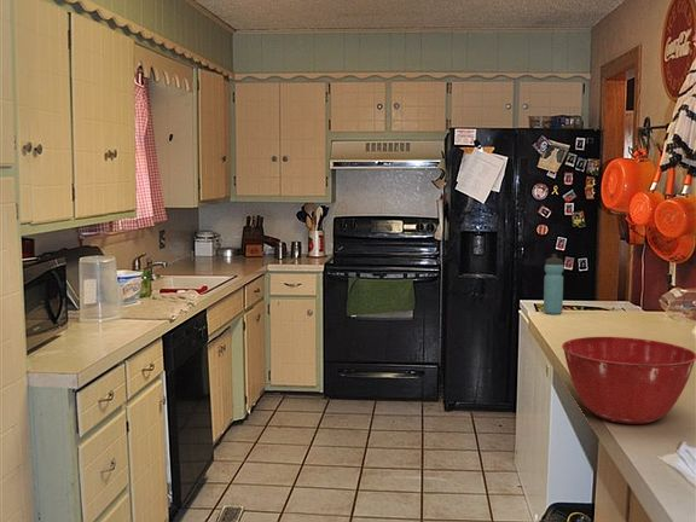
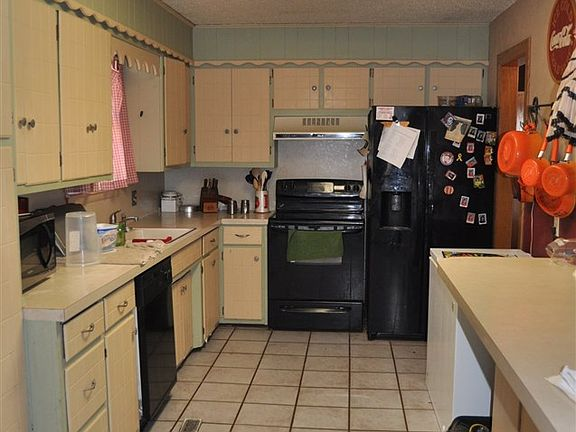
- mixing bowl [561,336,696,425]
- water bottle [543,253,564,315]
